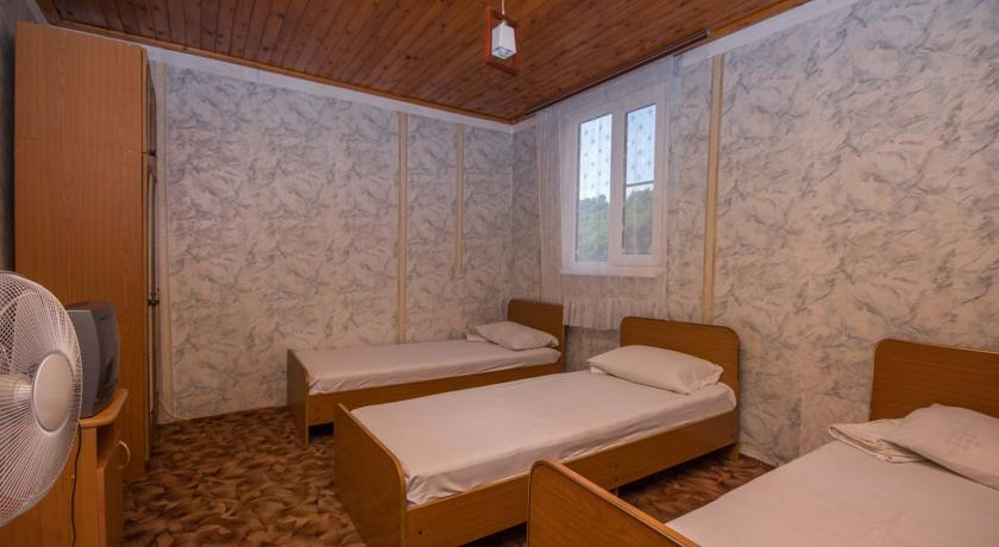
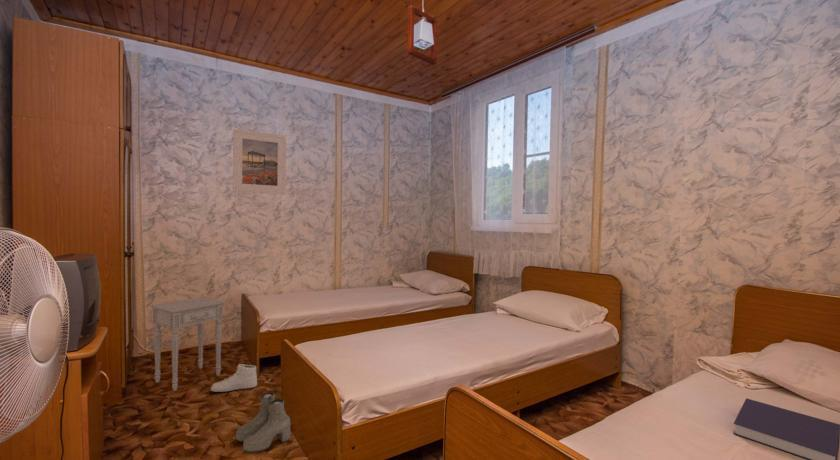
+ sneaker [210,363,258,393]
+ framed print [232,128,287,195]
+ nightstand [149,296,228,392]
+ book [733,397,840,460]
+ boots [235,391,291,453]
